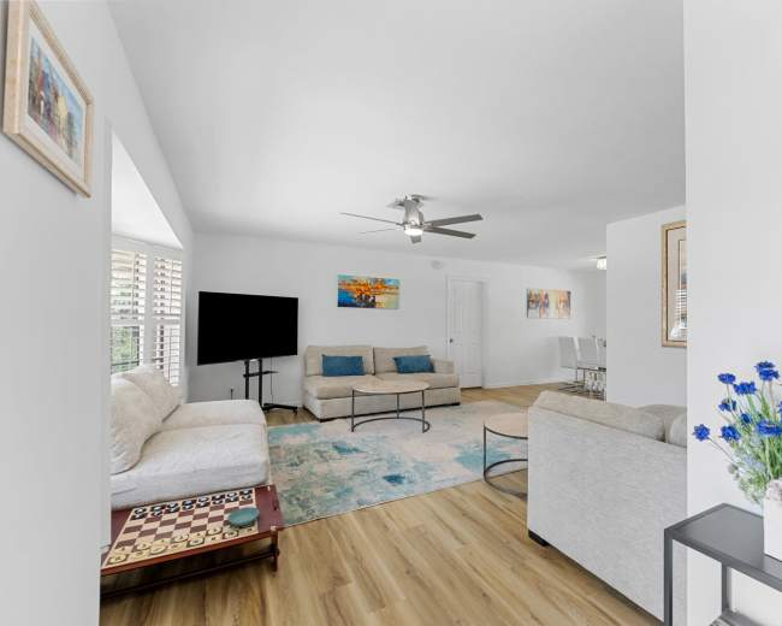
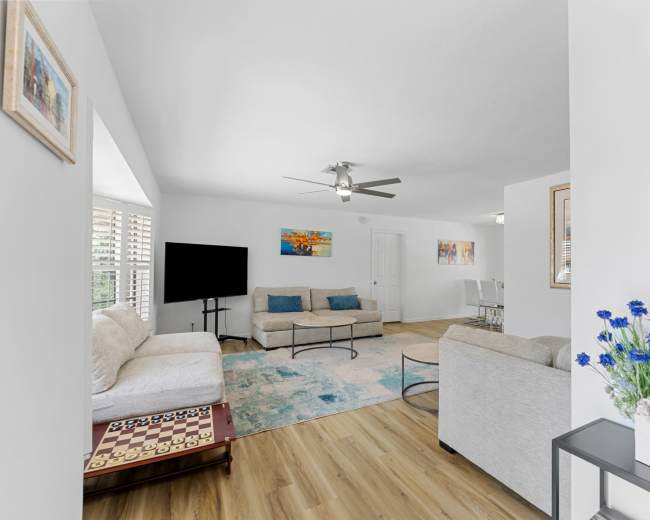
- saucer [226,506,260,527]
